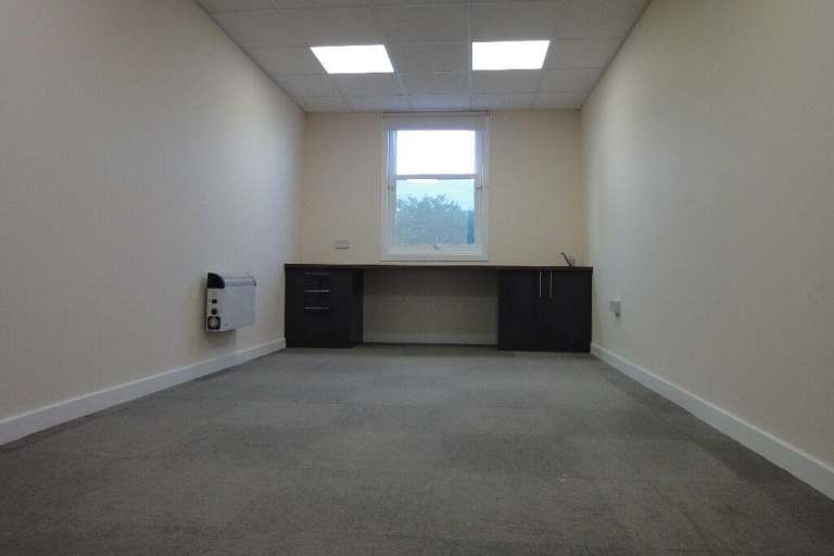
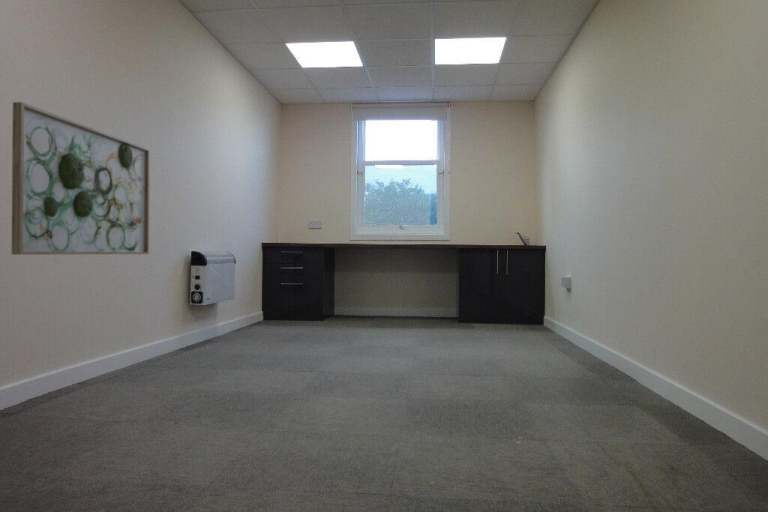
+ wall art [10,101,151,256]
